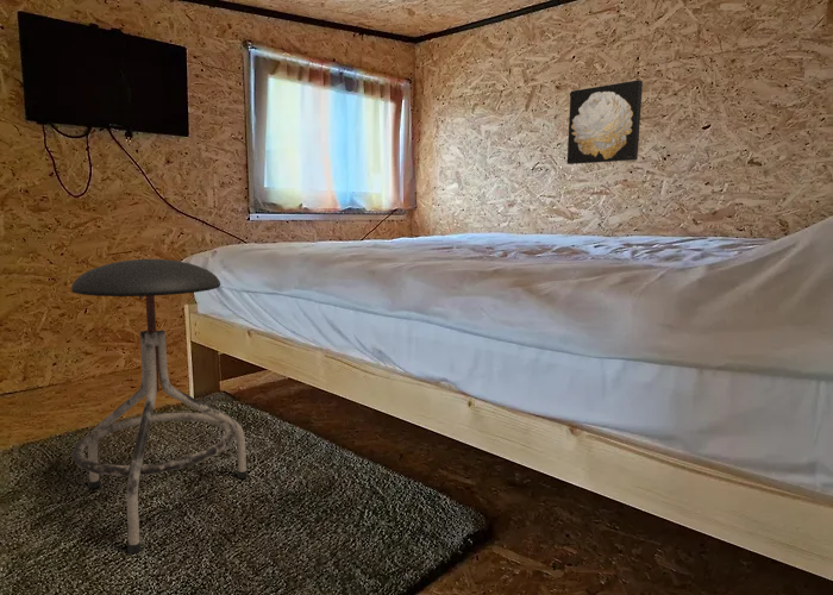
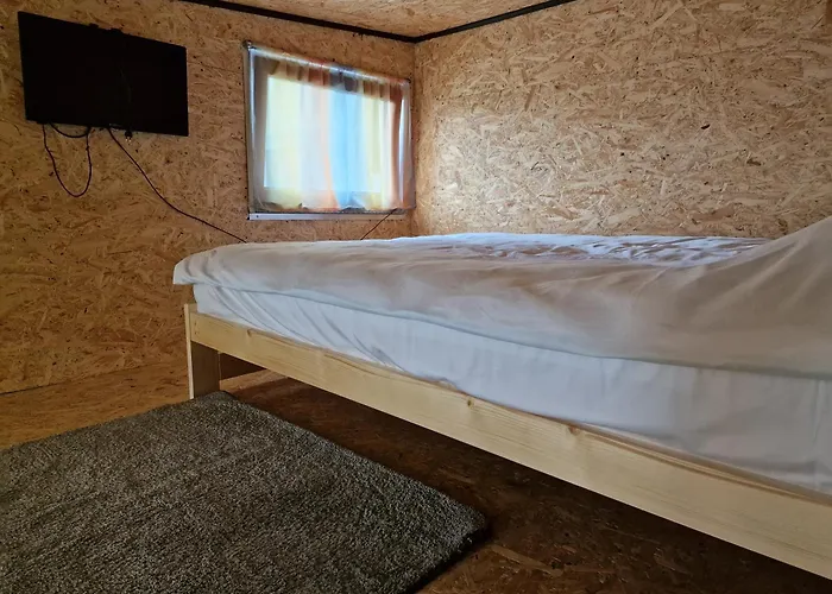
- wall art [566,79,644,165]
- stool [70,258,249,555]
